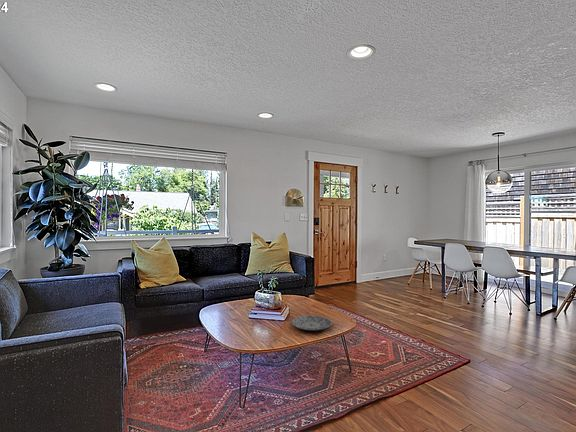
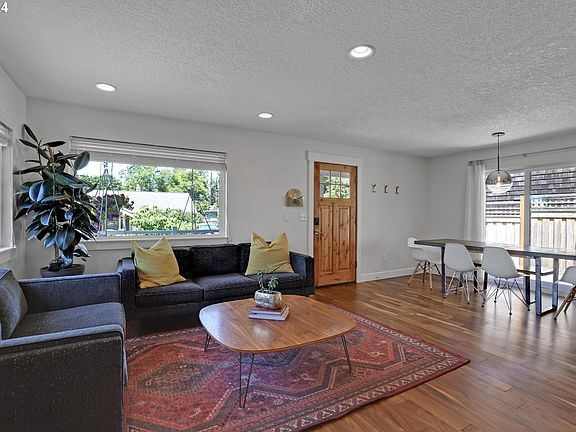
- plate [290,314,333,332]
